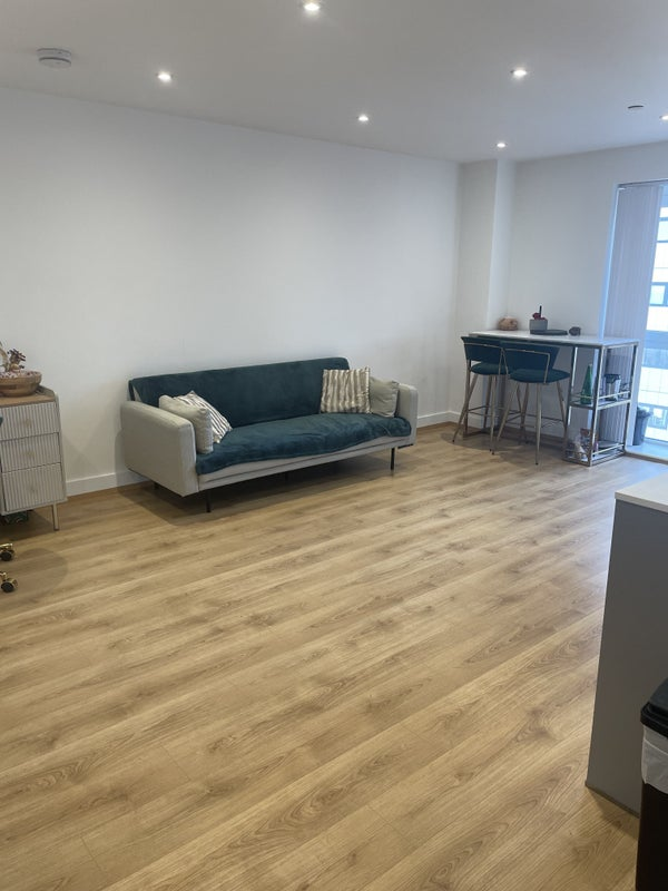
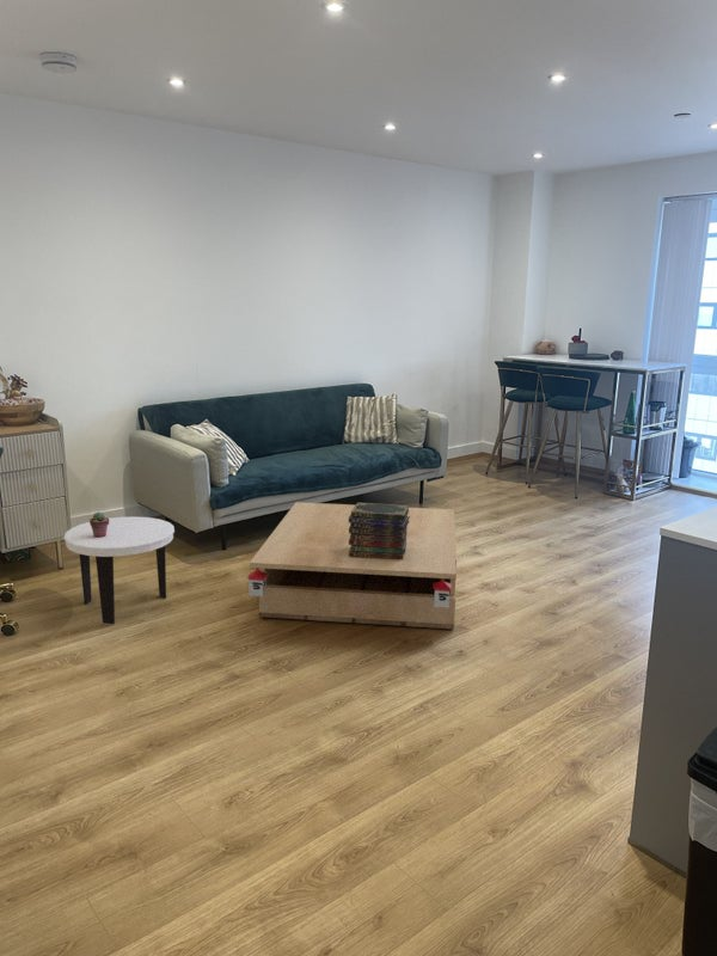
+ side table [63,515,176,625]
+ coffee table [246,501,458,630]
+ potted succulent [88,511,110,538]
+ book stack [349,501,410,559]
